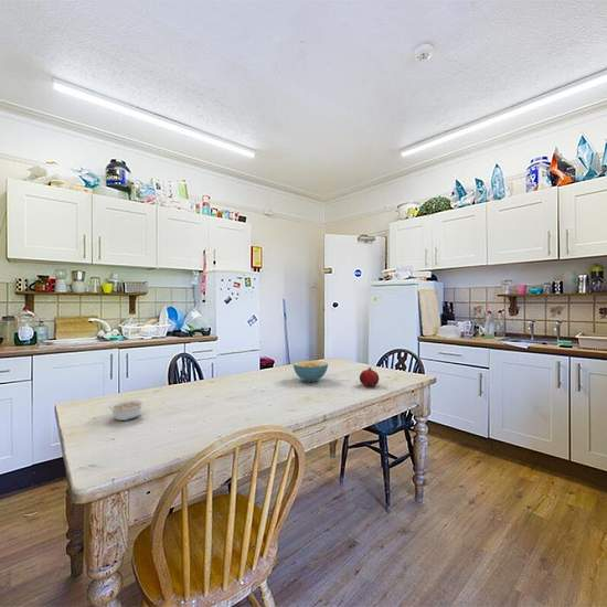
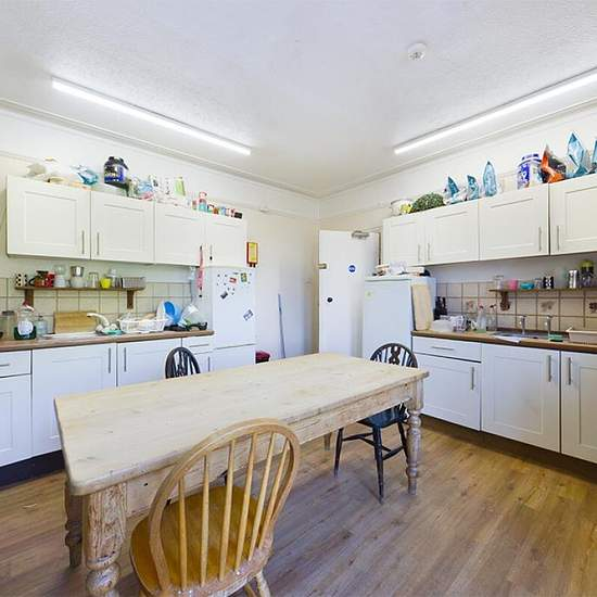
- cereal bowl [292,360,329,383]
- fruit [359,366,380,387]
- legume [108,398,146,422]
